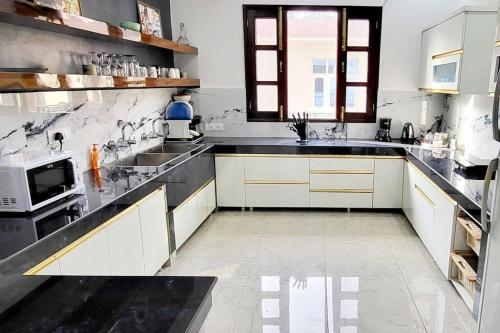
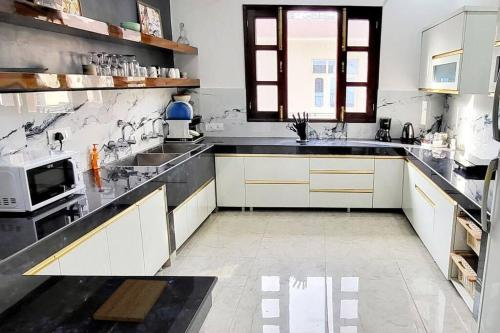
+ cutting board [92,278,168,323]
